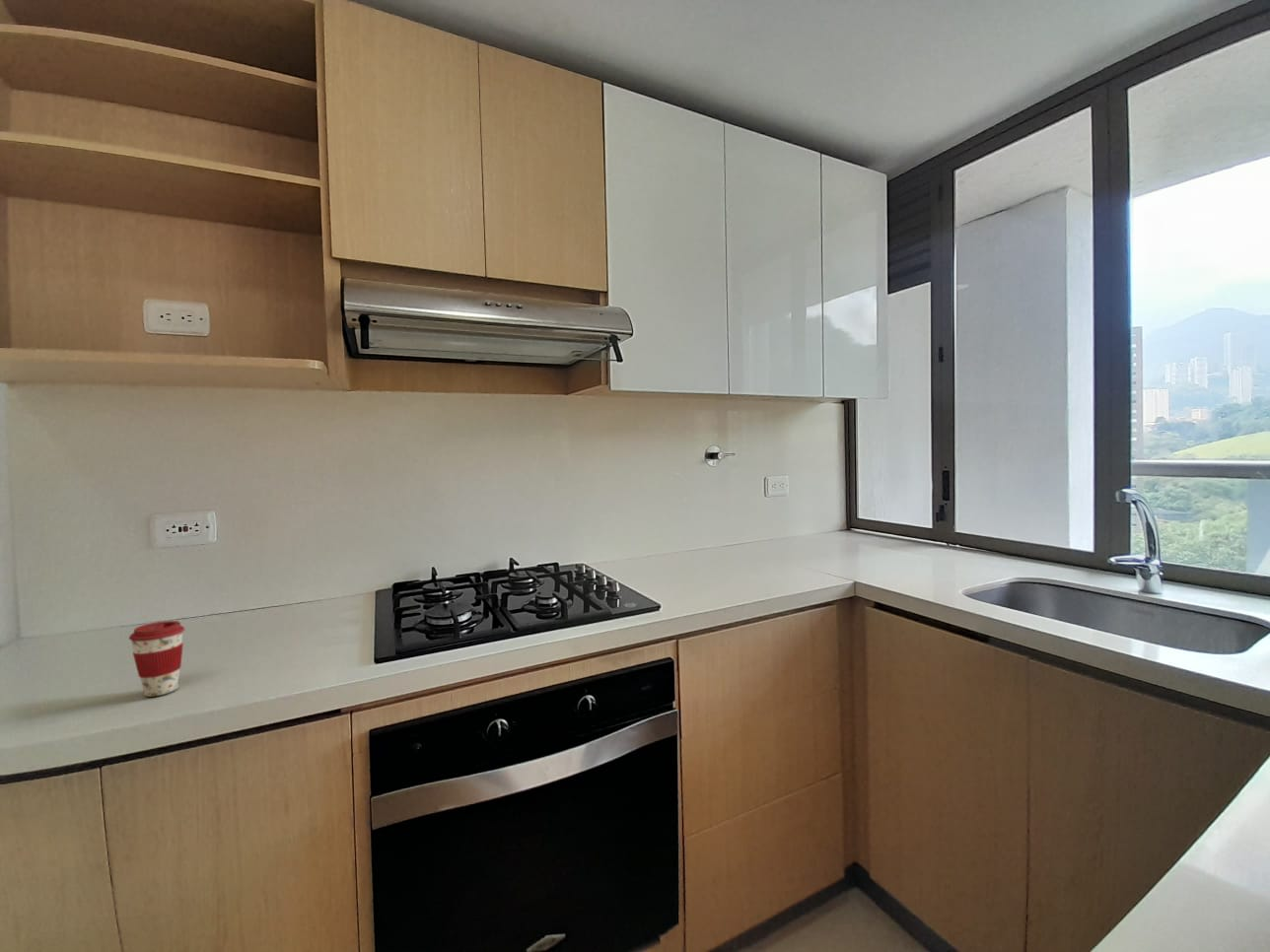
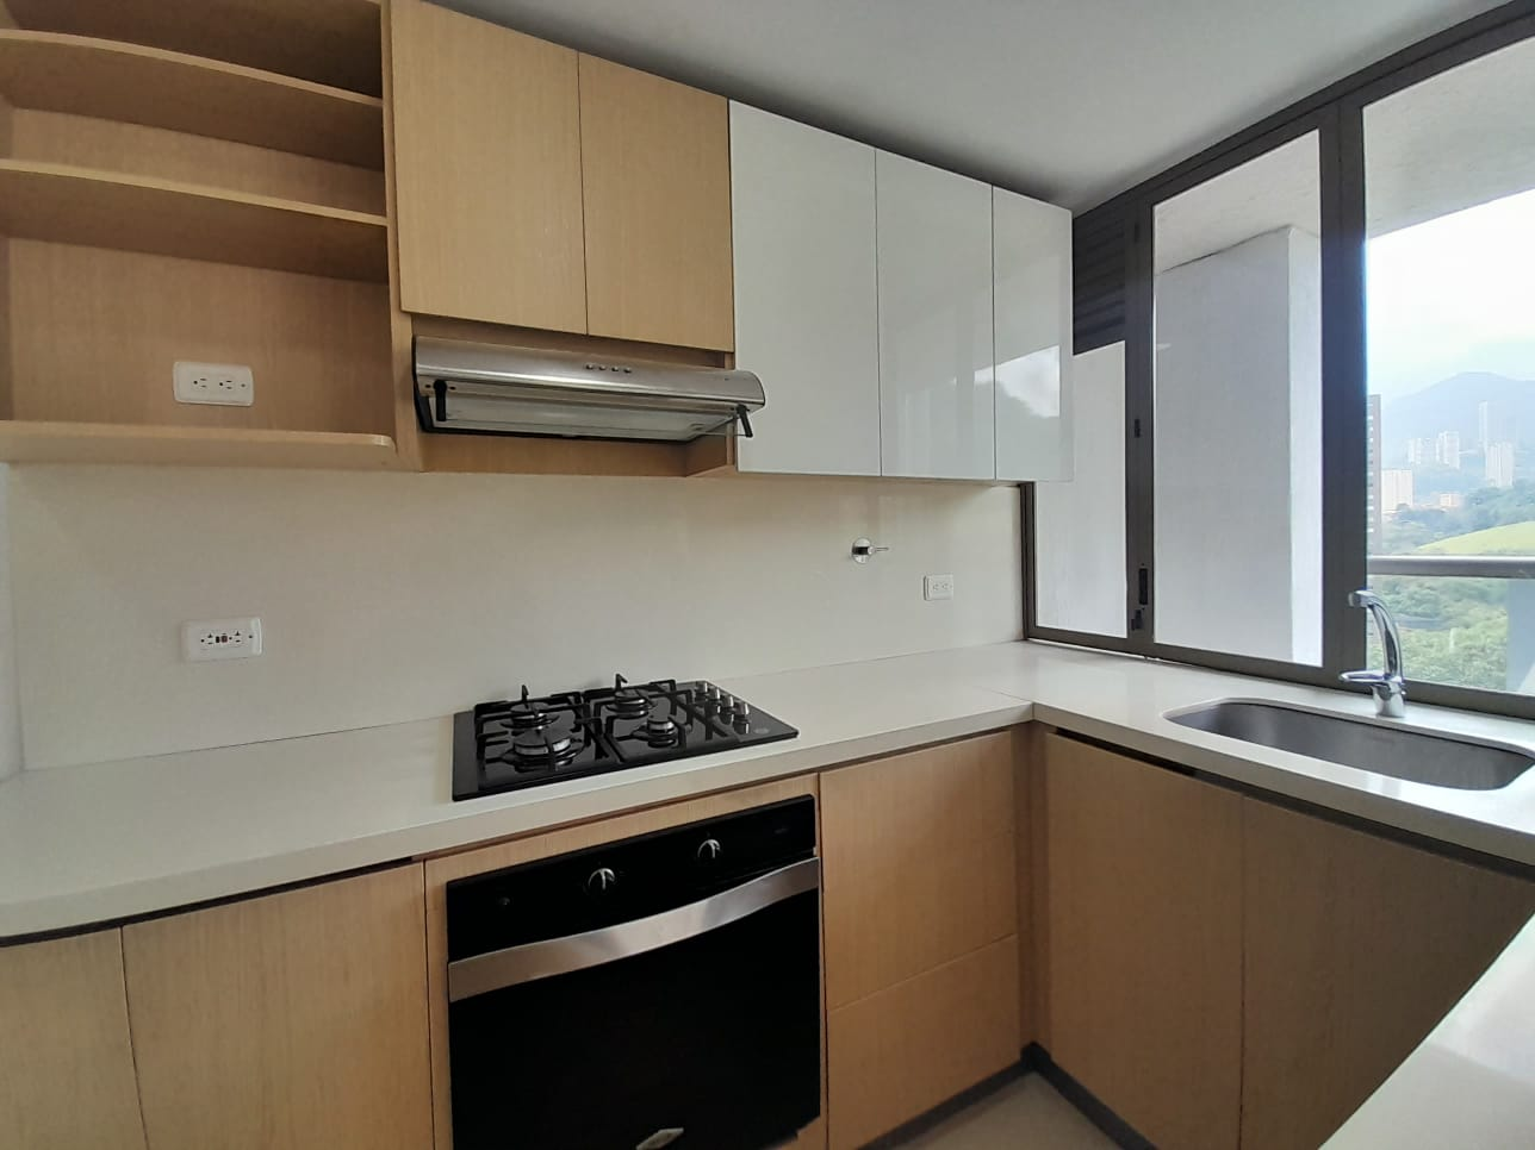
- coffee cup [128,620,185,698]
